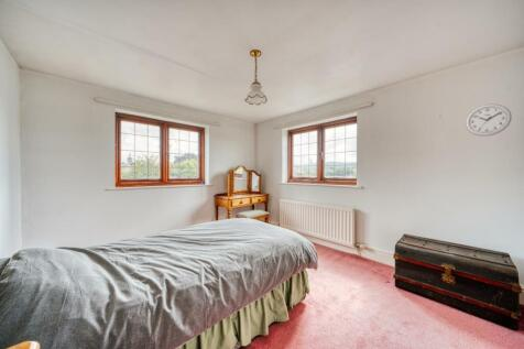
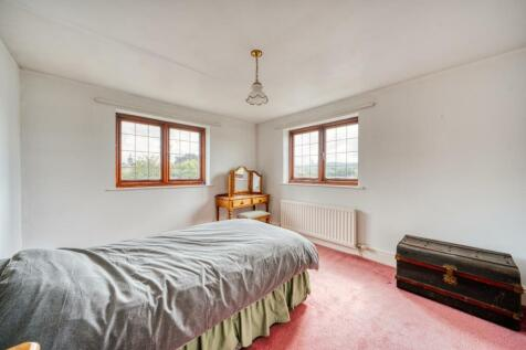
- wall clock [465,102,513,138]
